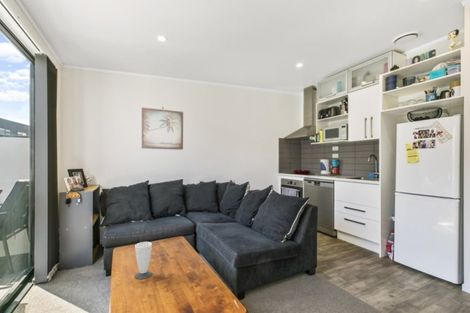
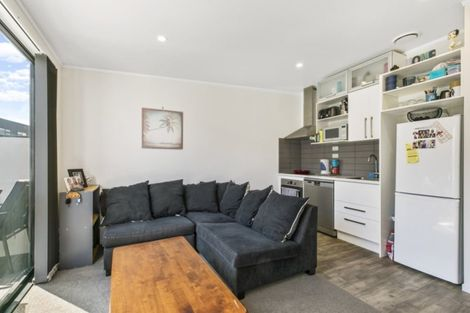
- cup [134,241,153,280]
